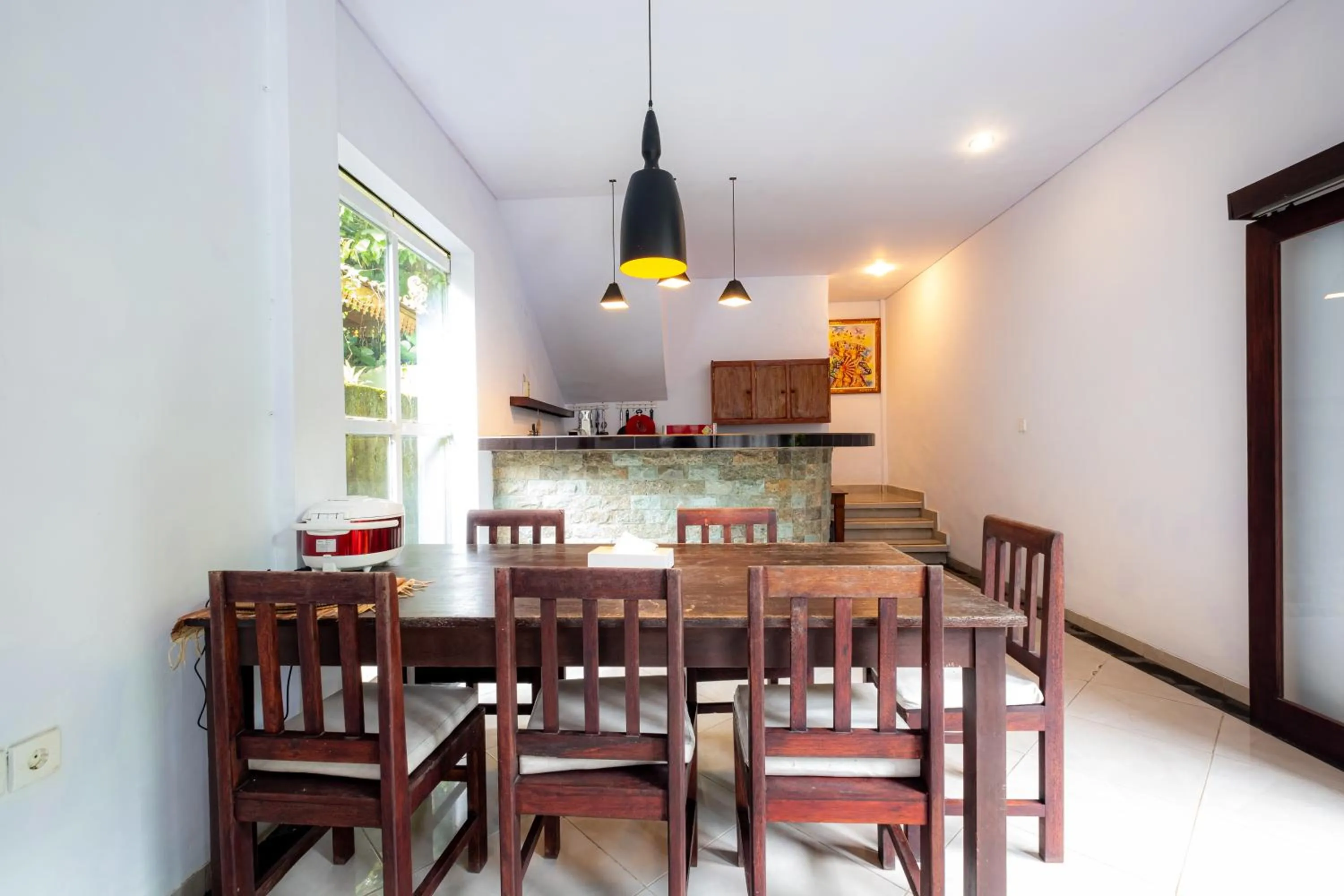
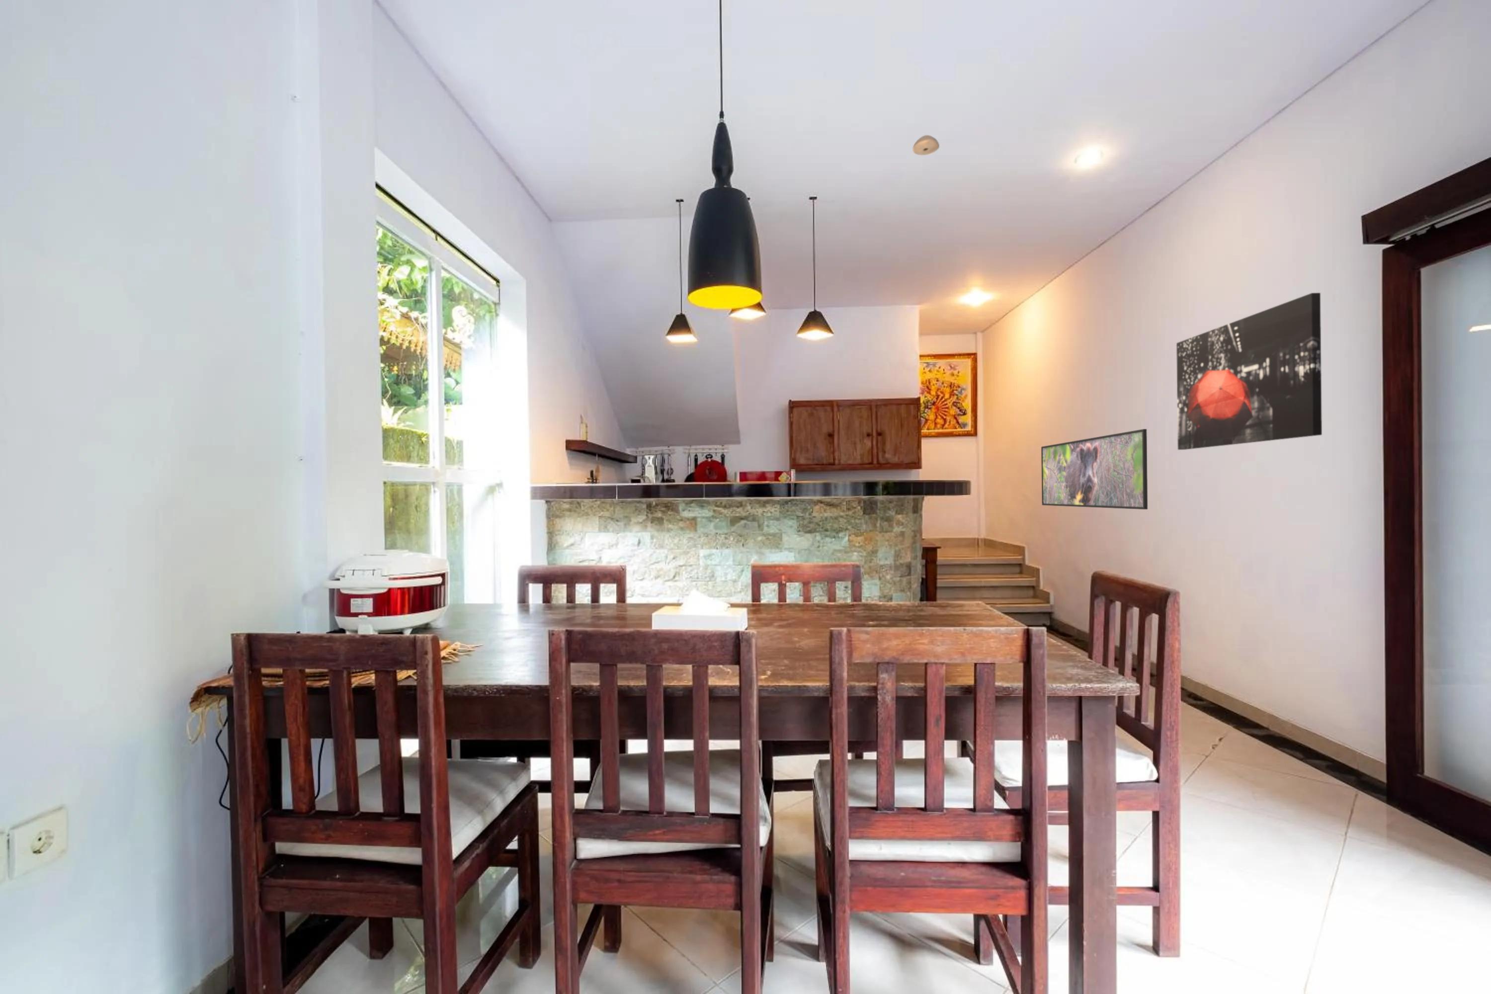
+ wall art [1176,292,1322,450]
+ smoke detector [912,134,940,155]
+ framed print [1041,428,1148,510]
